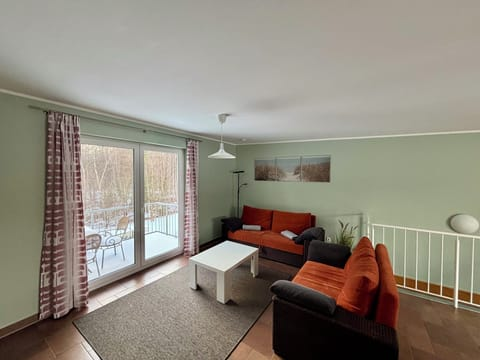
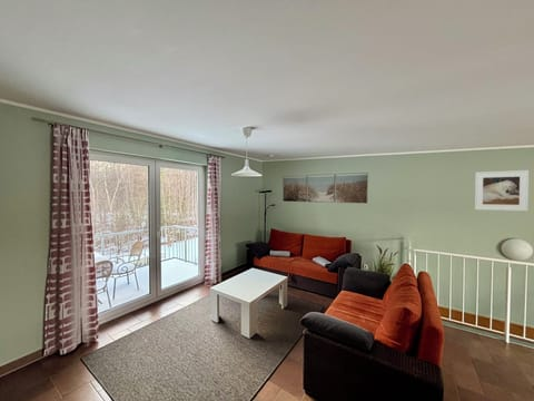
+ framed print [474,169,530,212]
